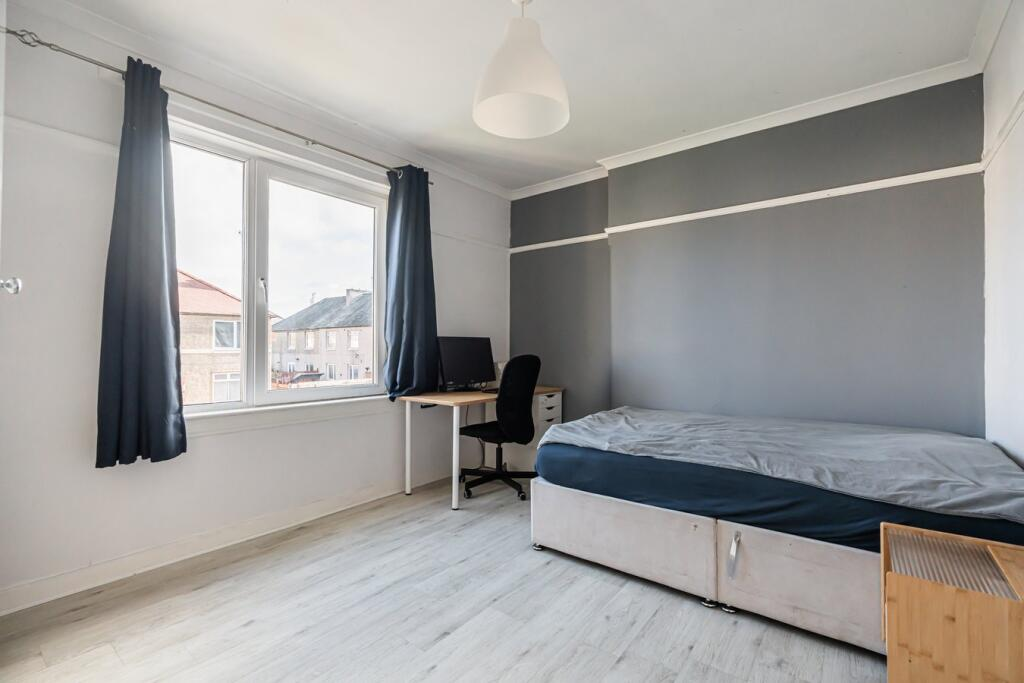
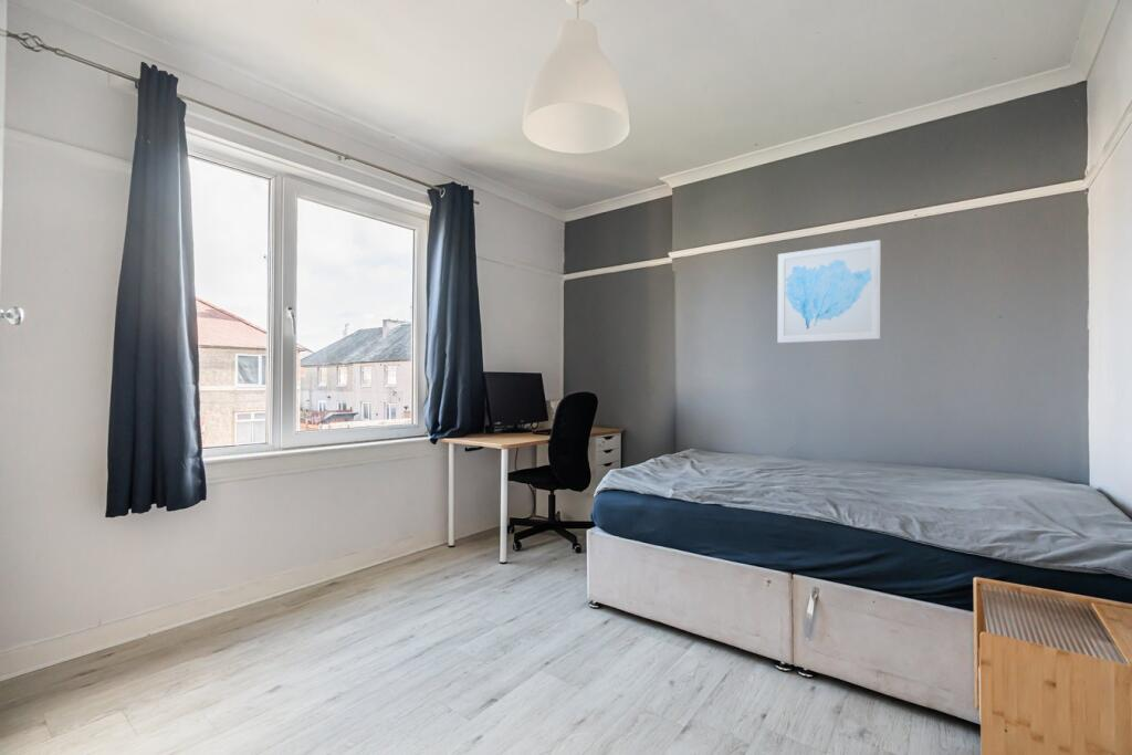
+ wall art [777,239,882,344]
